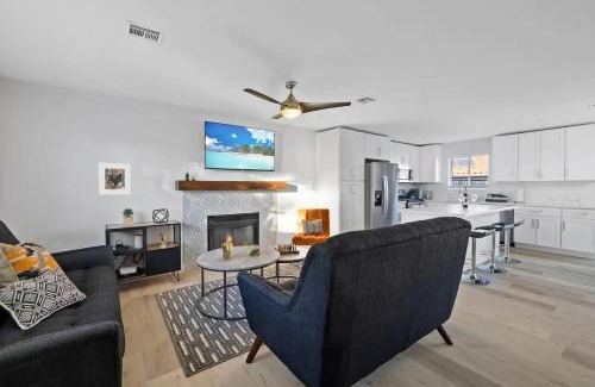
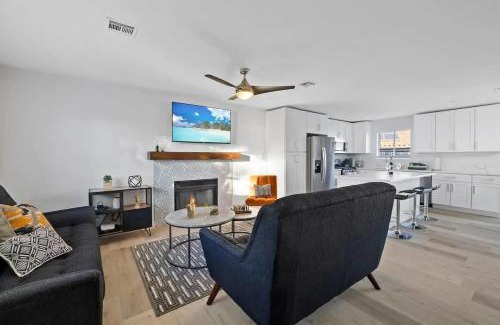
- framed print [98,162,132,195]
